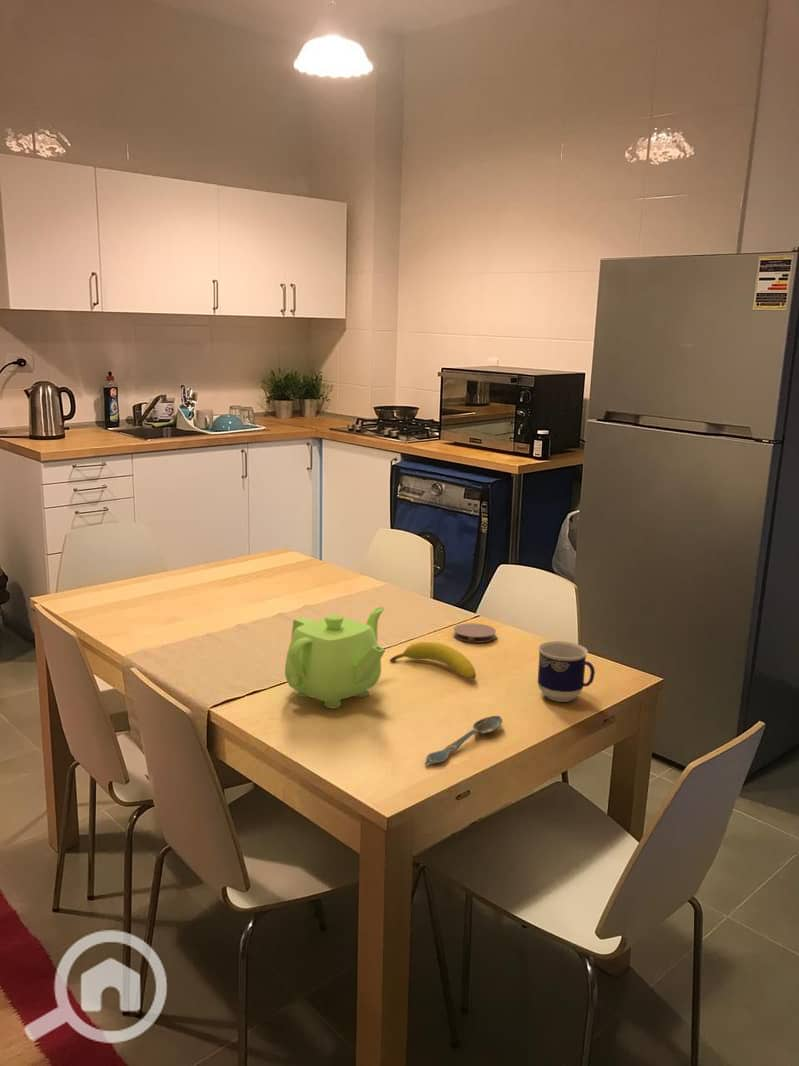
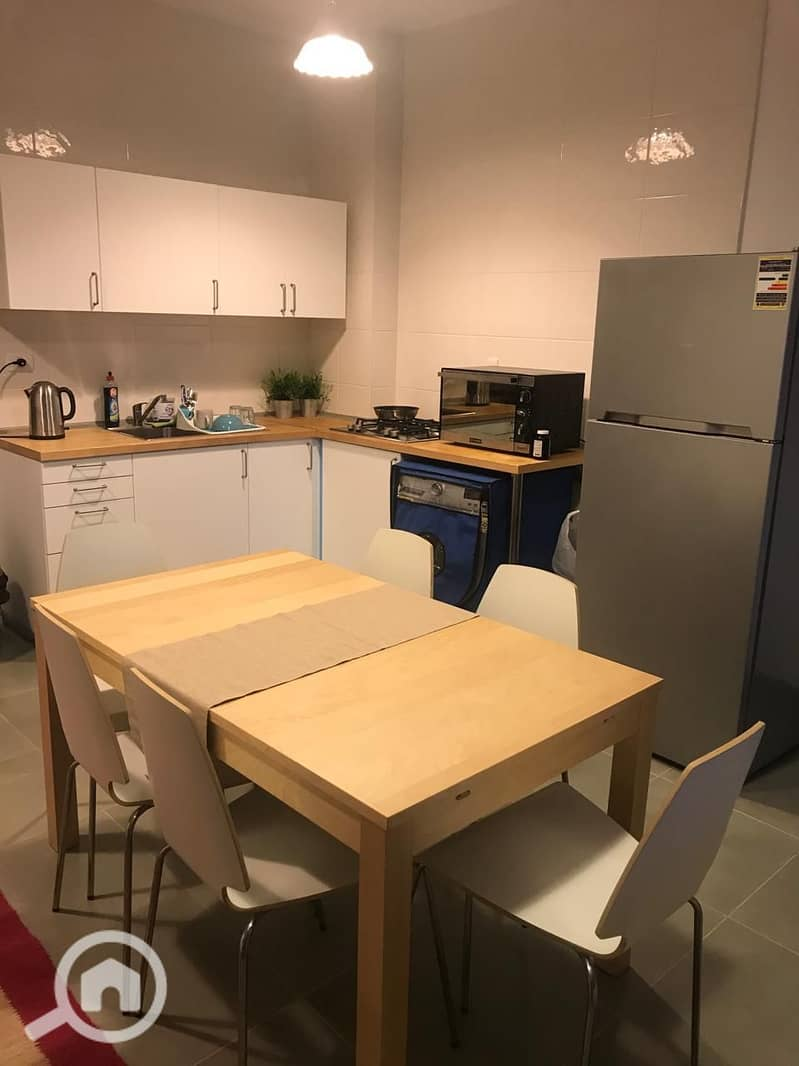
- teapot [284,606,386,709]
- spoon [424,715,503,767]
- coaster [453,622,497,644]
- cup [537,640,596,703]
- fruit [389,641,477,681]
